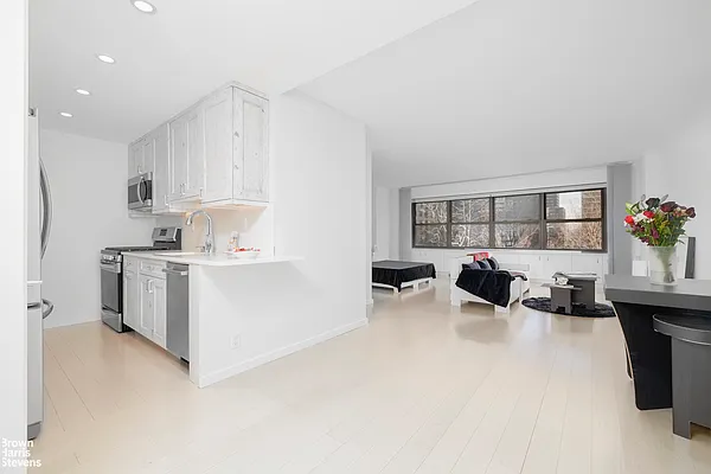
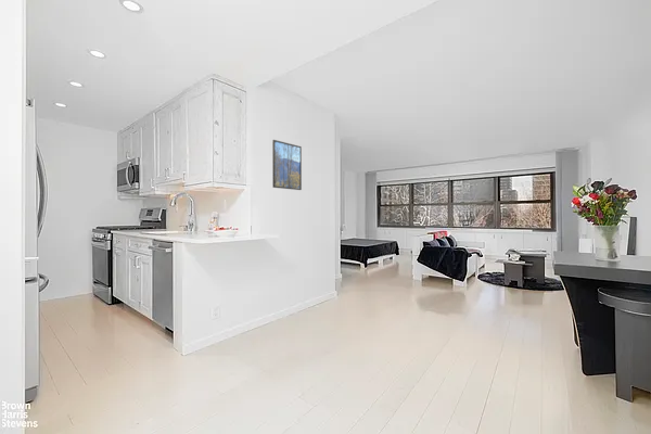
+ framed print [271,139,303,191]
